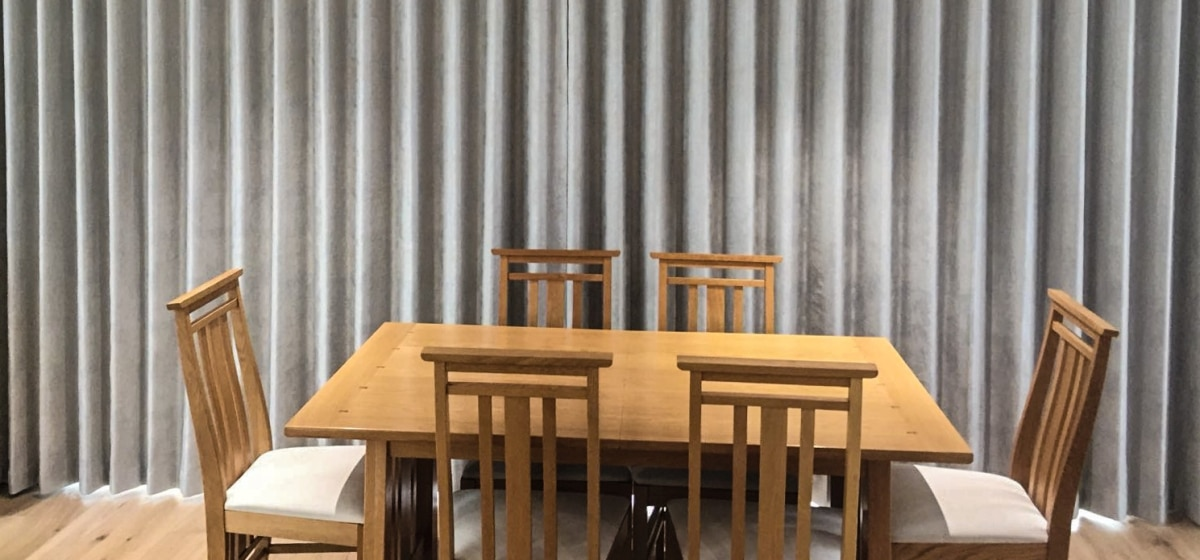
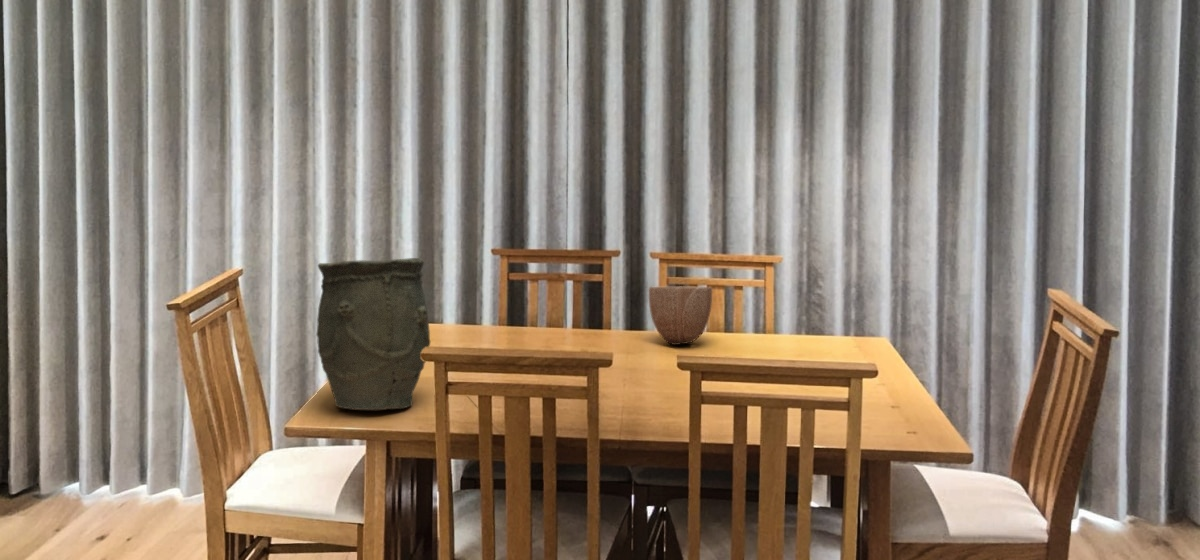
+ vase [315,257,431,411]
+ decorative bowl [648,285,713,346]
